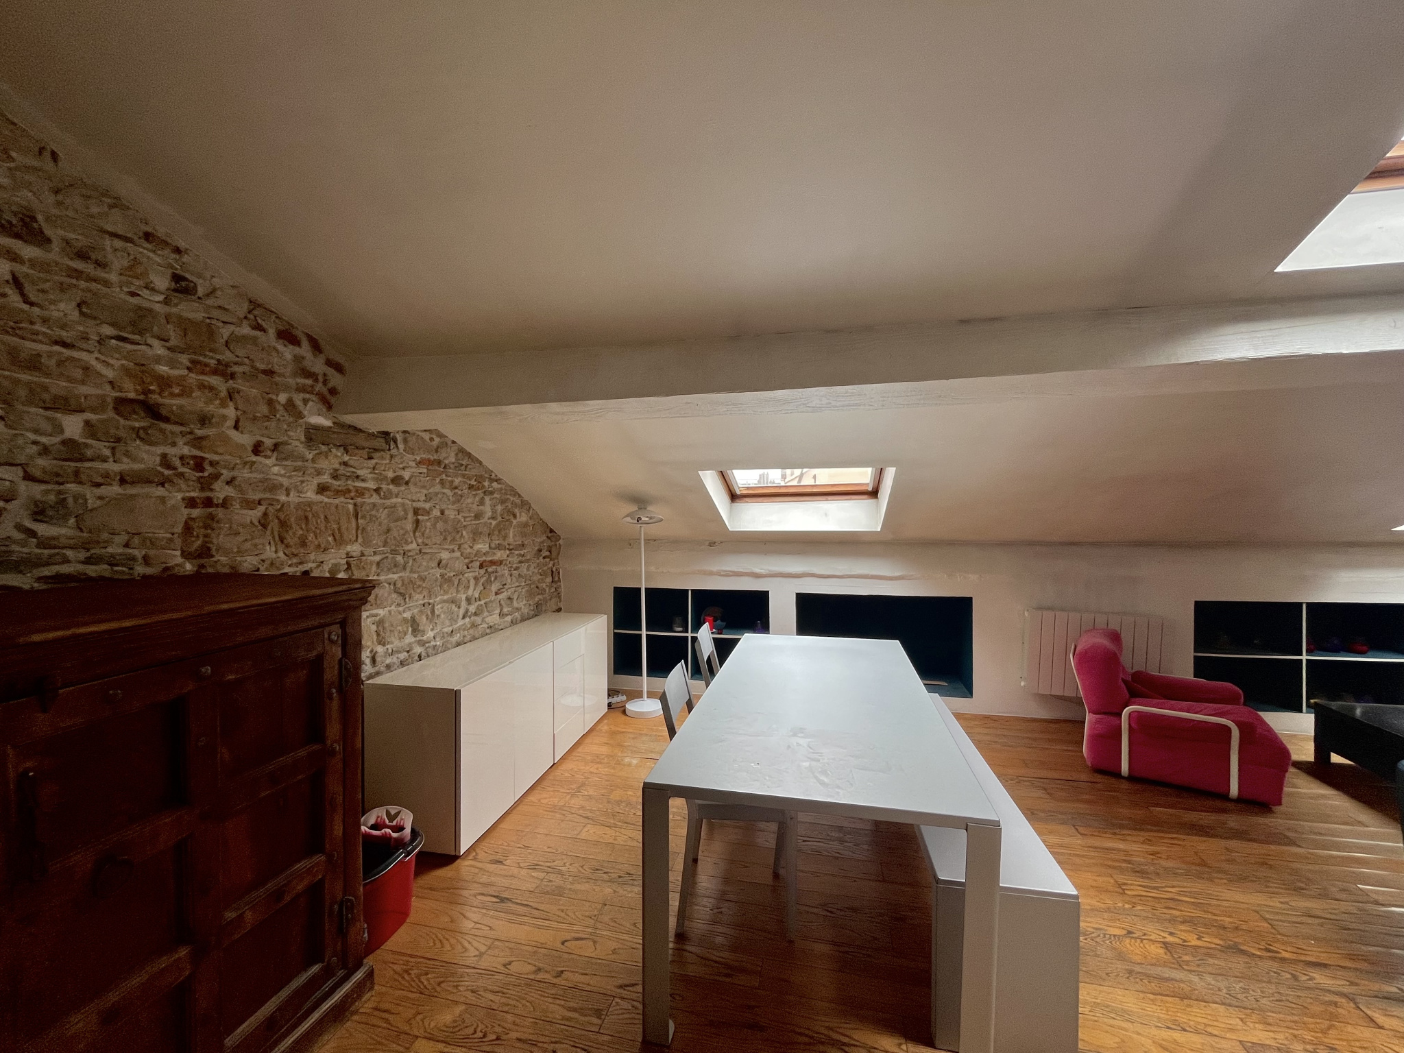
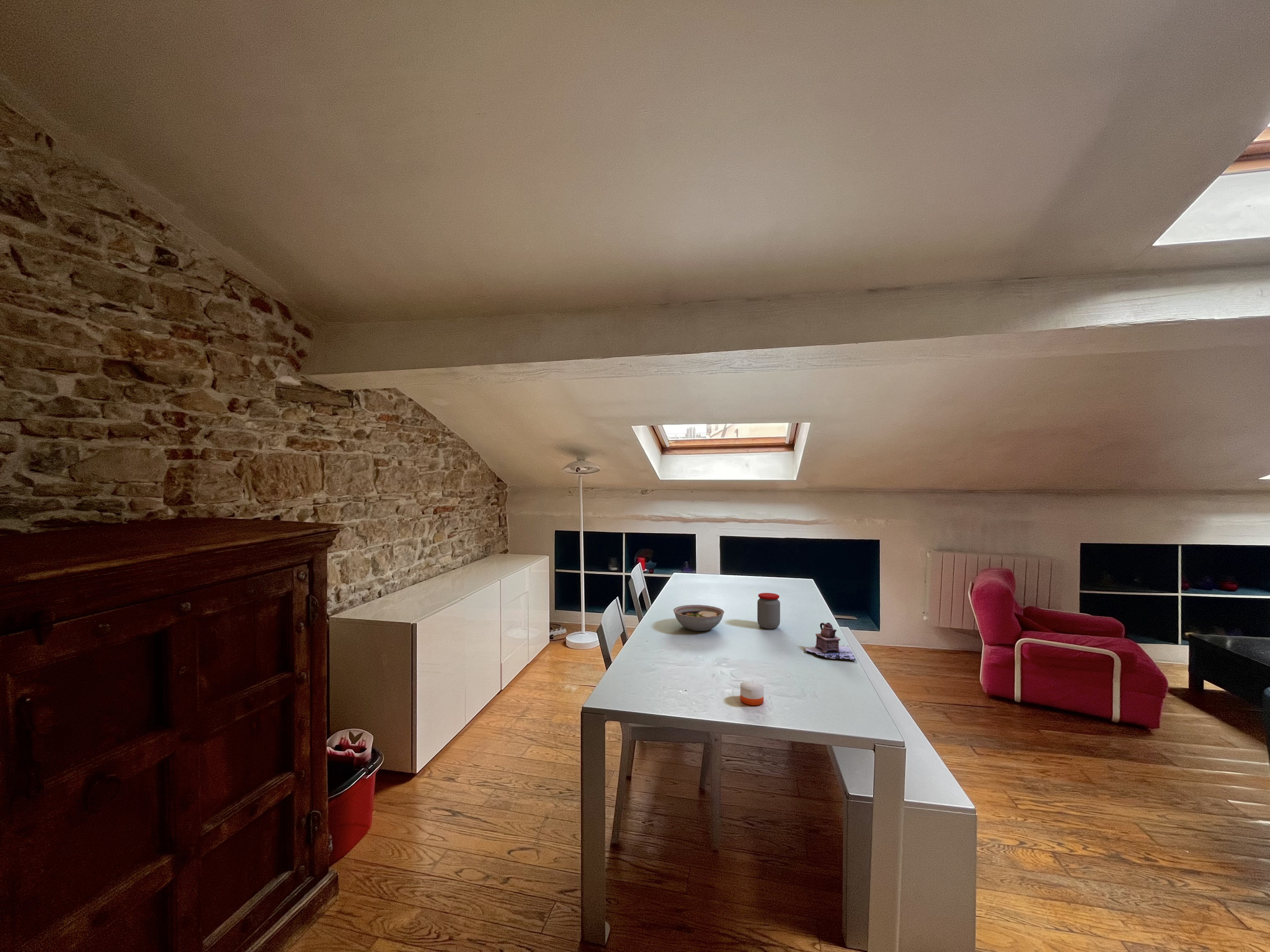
+ teapot [804,622,856,661]
+ bowl [673,604,725,632]
+ candle [740,681,764,706]
+ jar [757,593,781,630]
